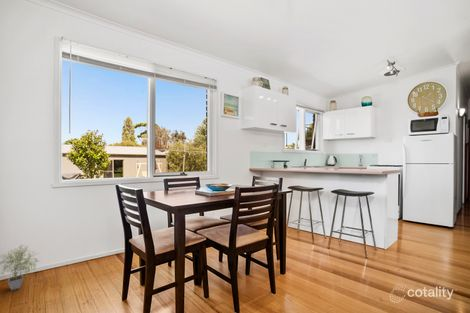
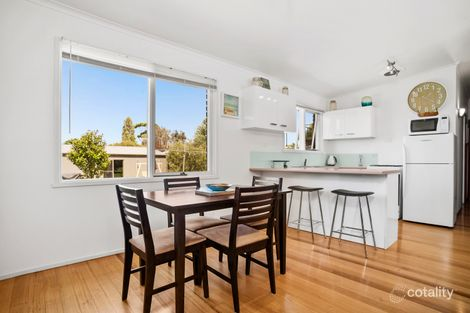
- potted plant [0,244,41,291]
